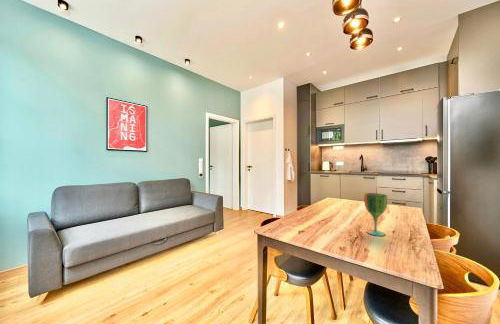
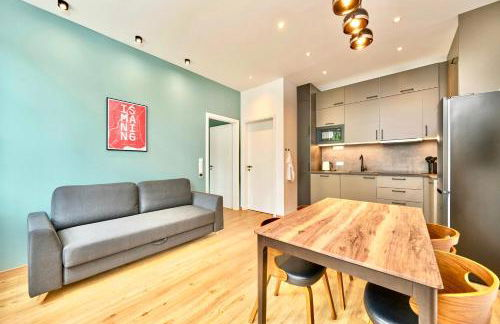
- wine glass [363,192,388,237]
